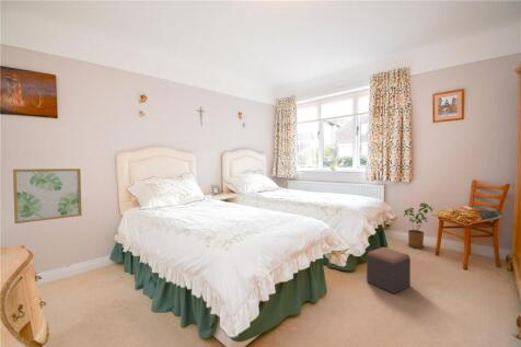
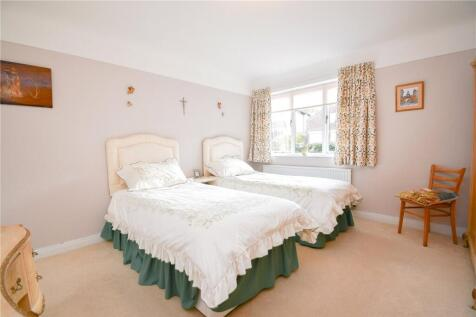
- wall art [12,167,82,224]
- house plant [403,201,433,250]
- footstool [366,246,412,294]
